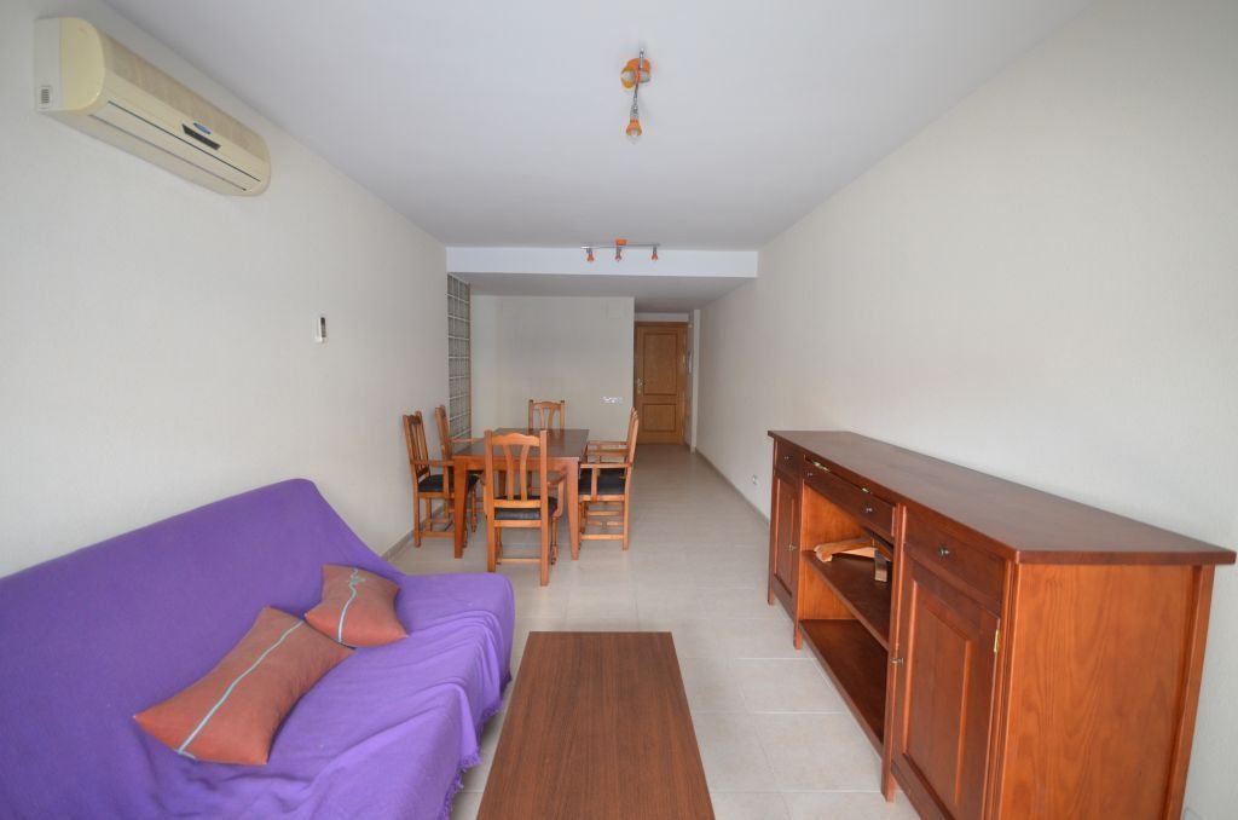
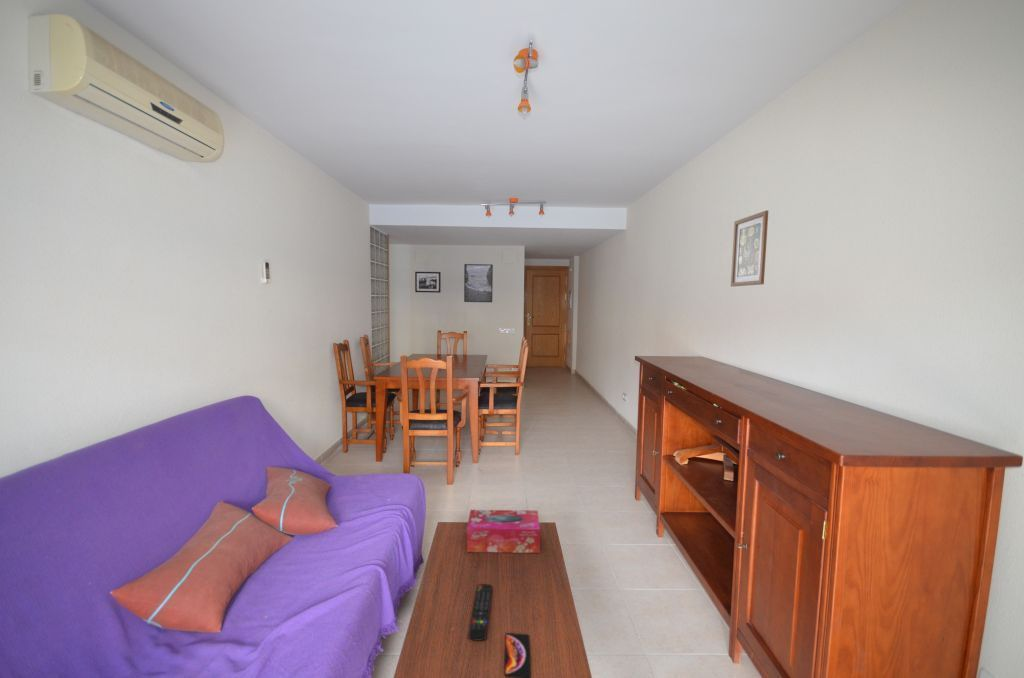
+ remote control [468,583,493,642]
+ tissue box [466,509,541,554]
+ picture frame [414,271,442,294]
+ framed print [463,263,494,303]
+ smartphone [503,632,532,678]
+ wall art [730,210,769,287]
